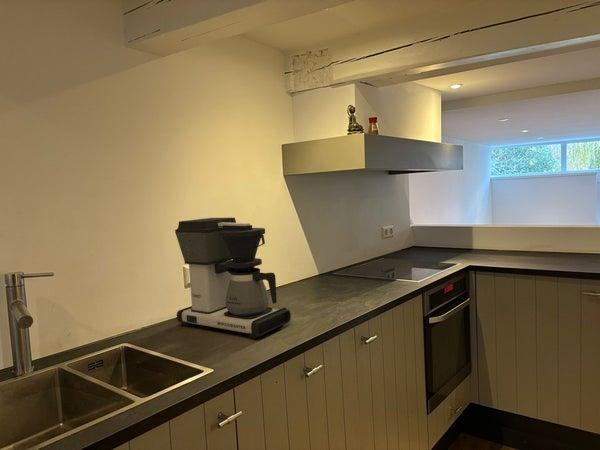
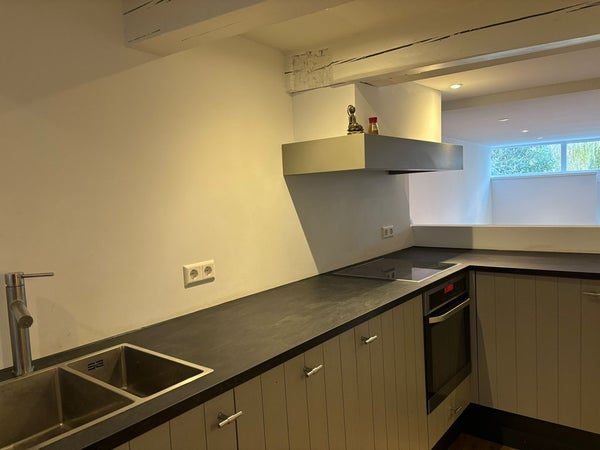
- coffee maker [174,217,292,340]
